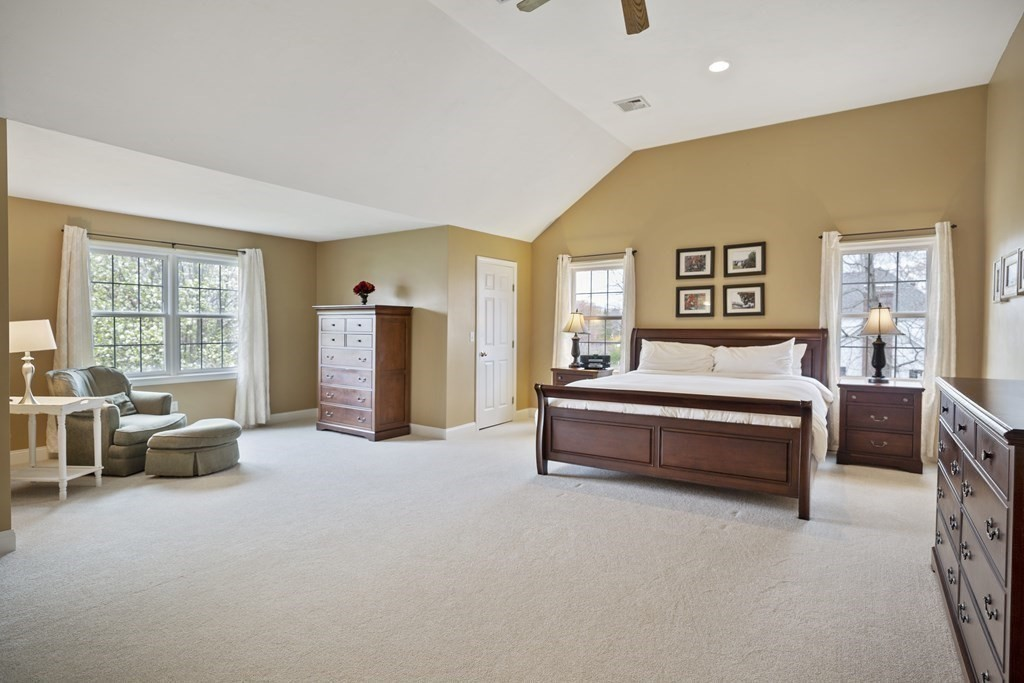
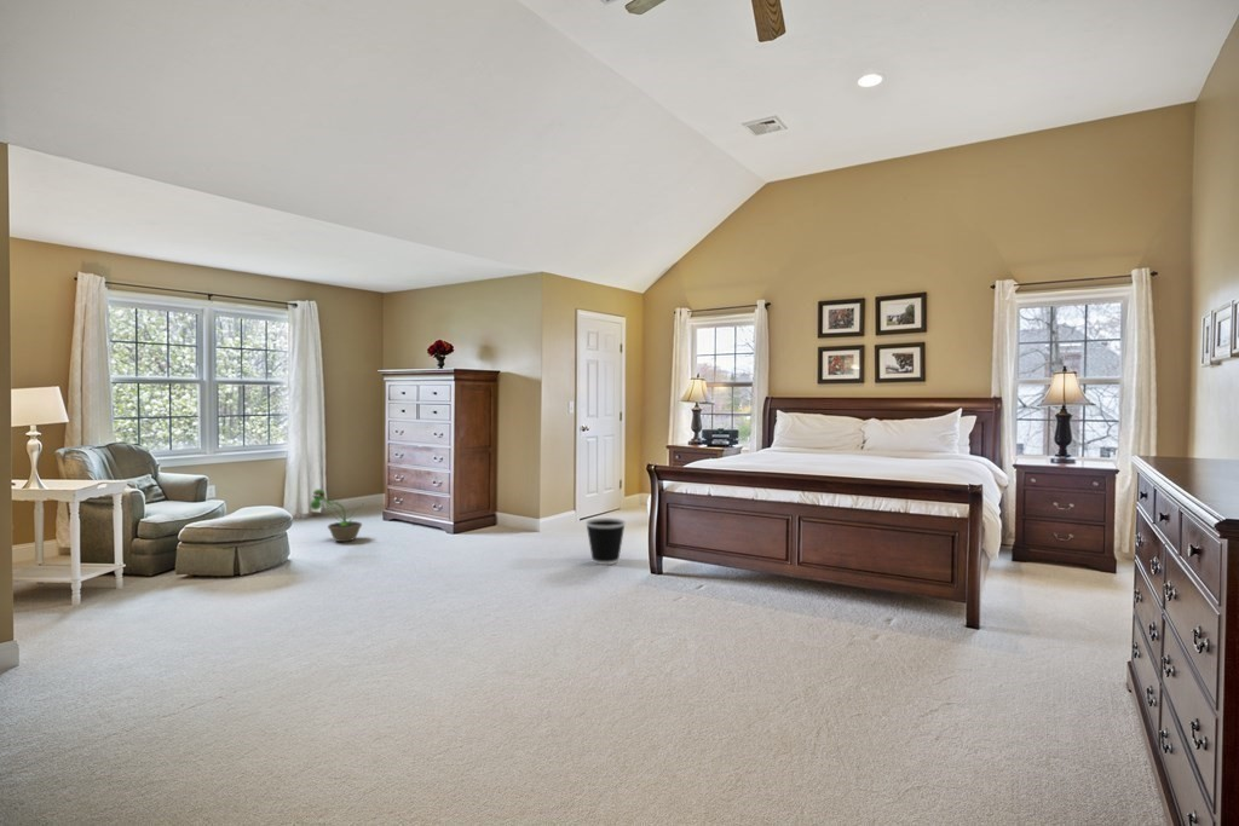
+ decorative plant [310,487,363,543]
+ wastebasket [584,518,627,566]
